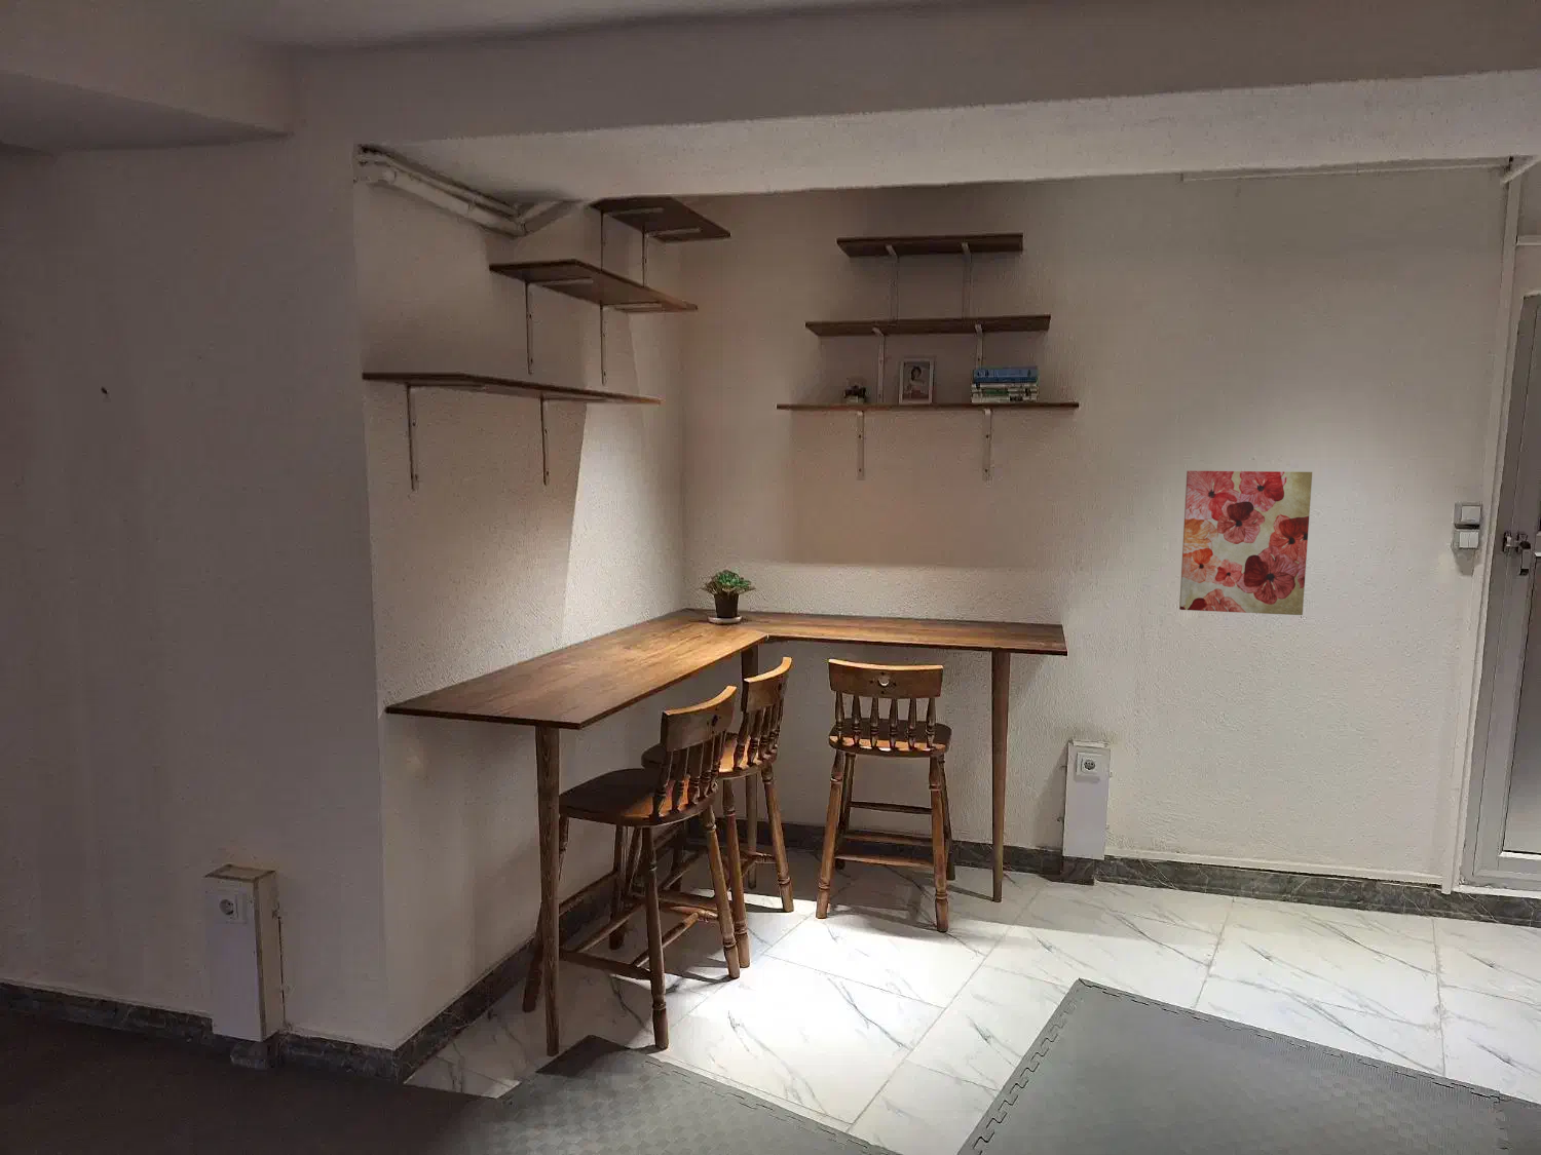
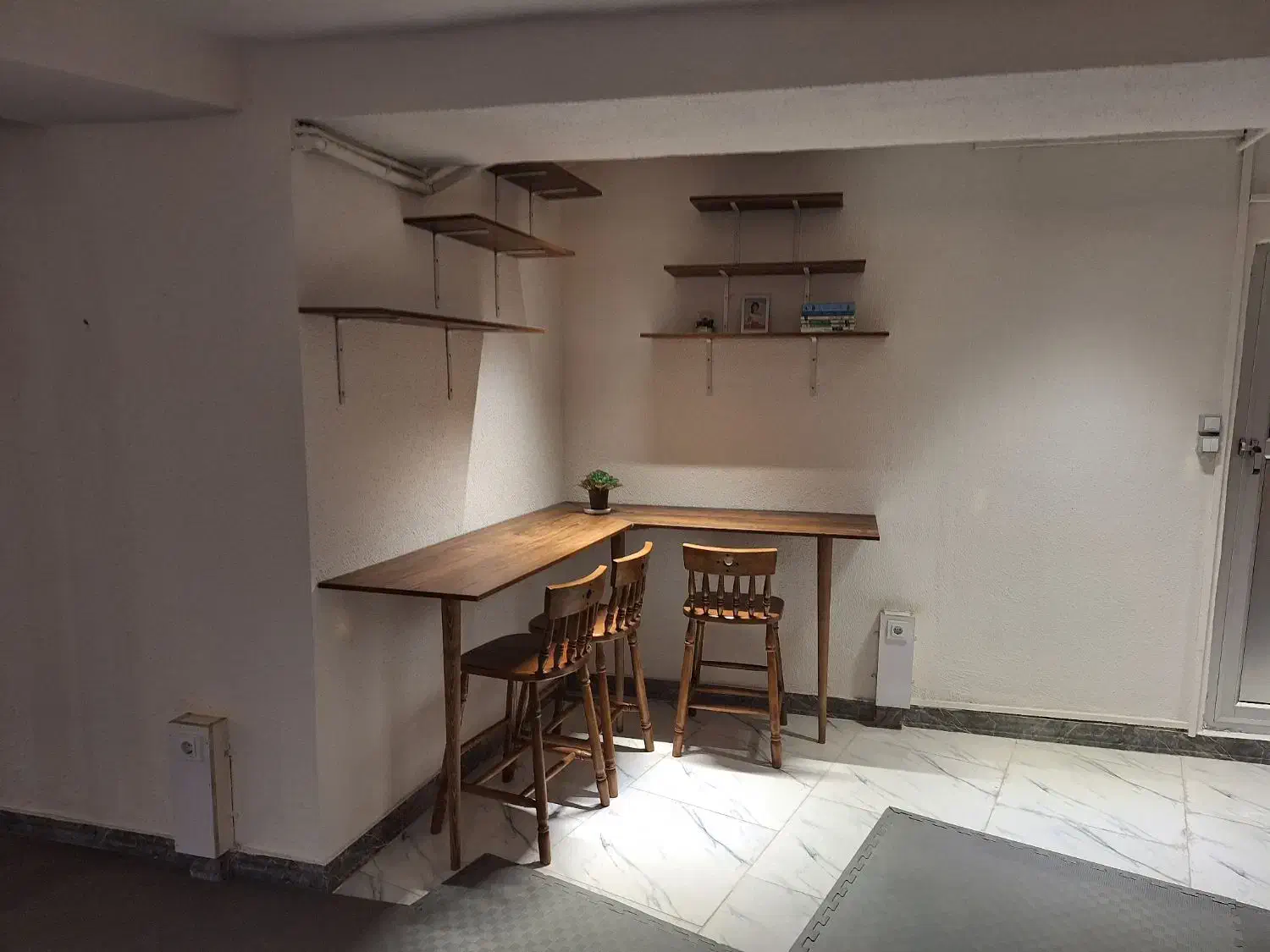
- wall art [1178,471,1313,616]
